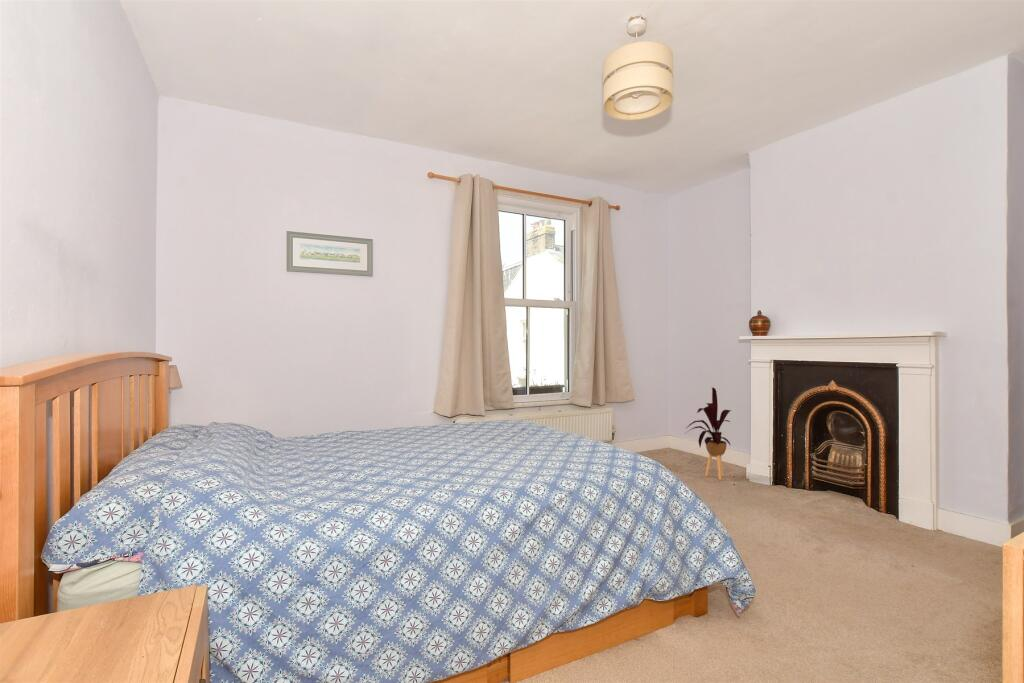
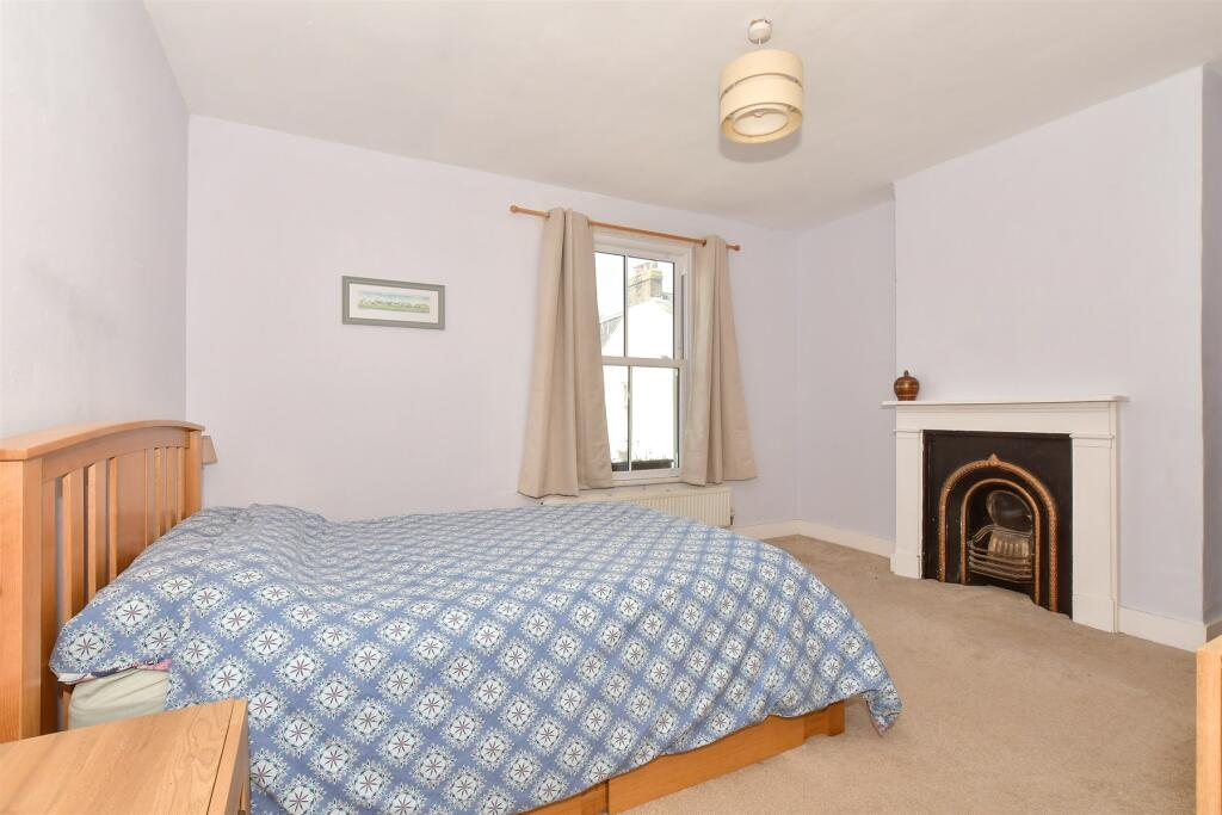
- house plant [685,387,732,481]
